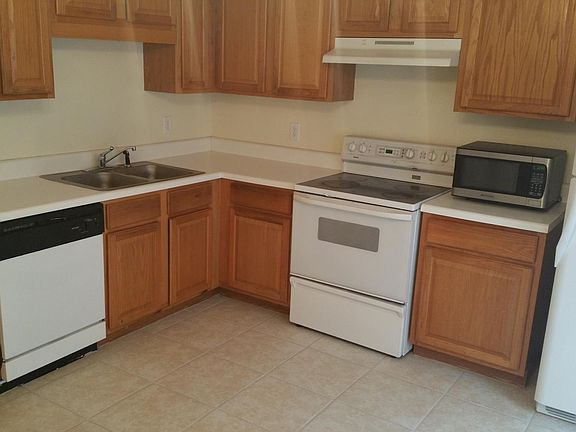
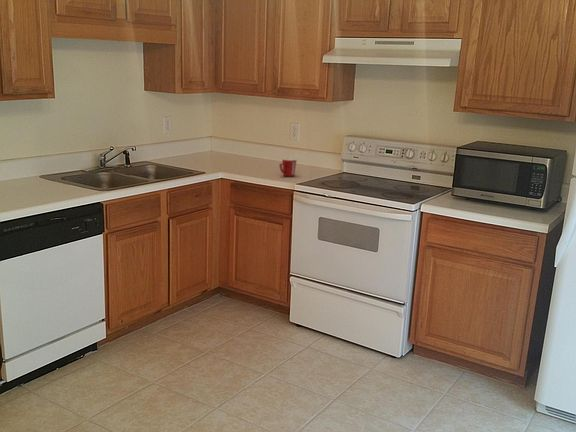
+ mug [278,158,298,177]
